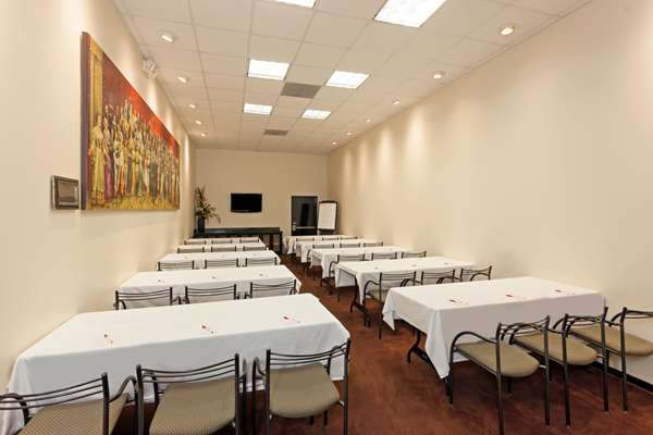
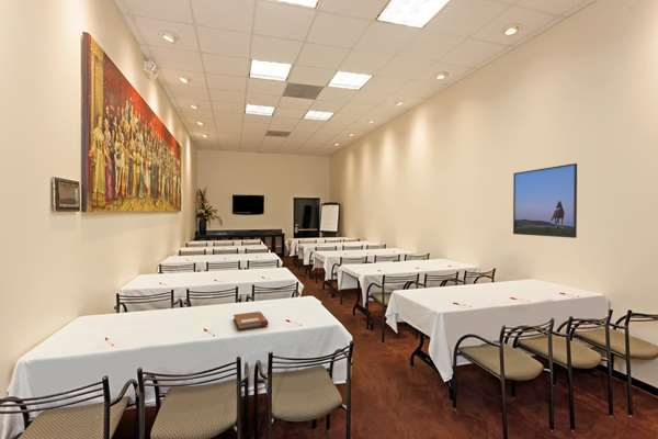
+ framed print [512,162,578,239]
+ notebook [232,311,270,331]
